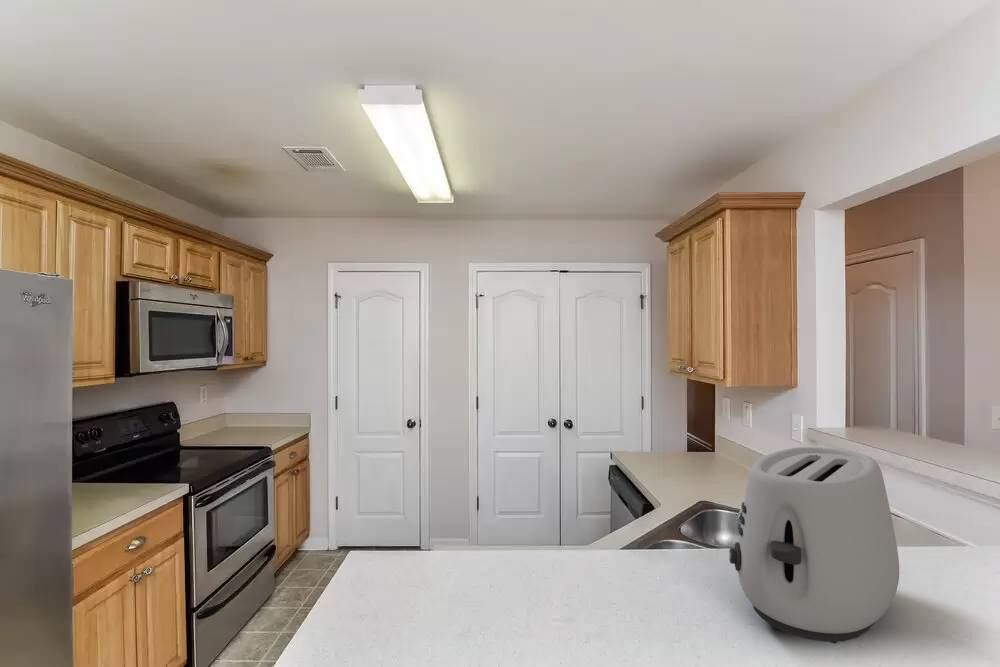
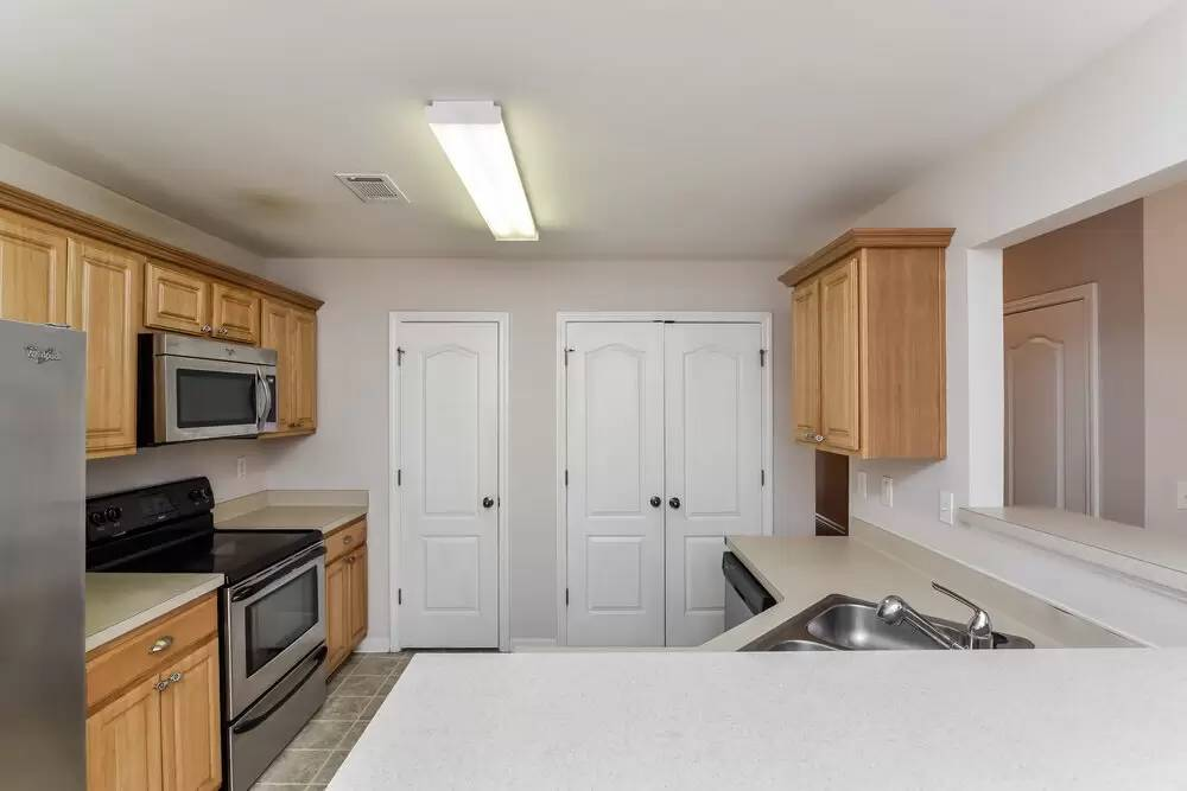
- toaster [728,446,900,644]
